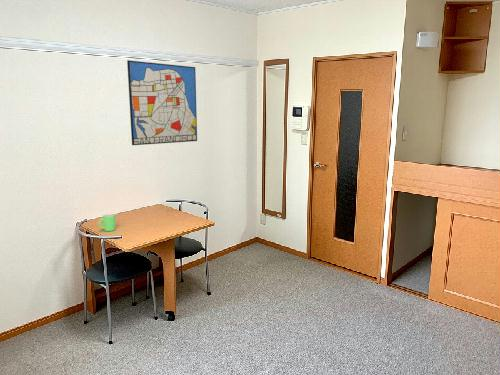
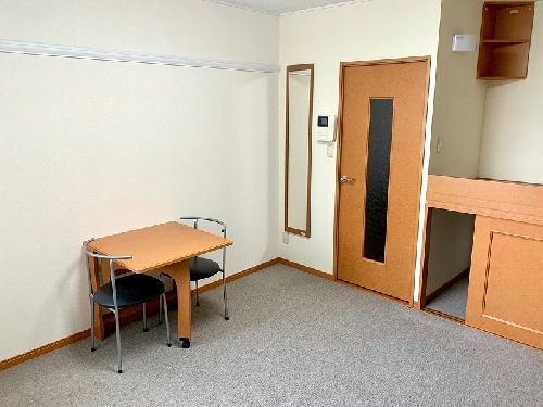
- wall art [126,59,198,146]
- mug [97,213,116,232]
